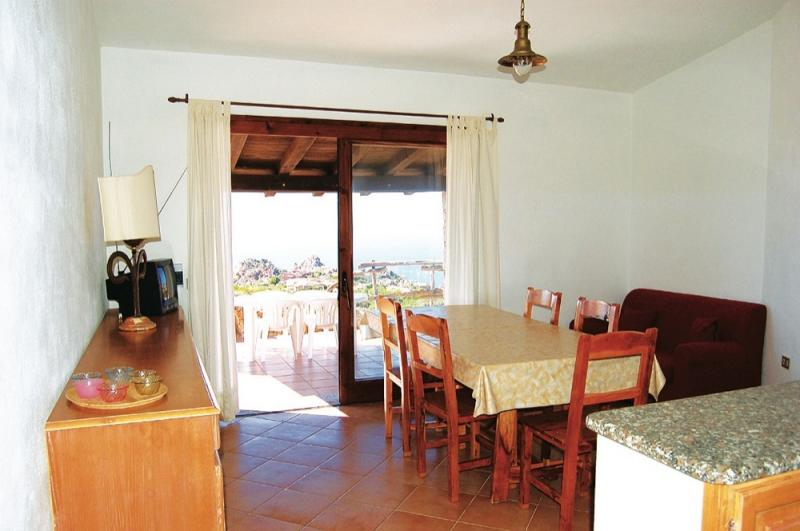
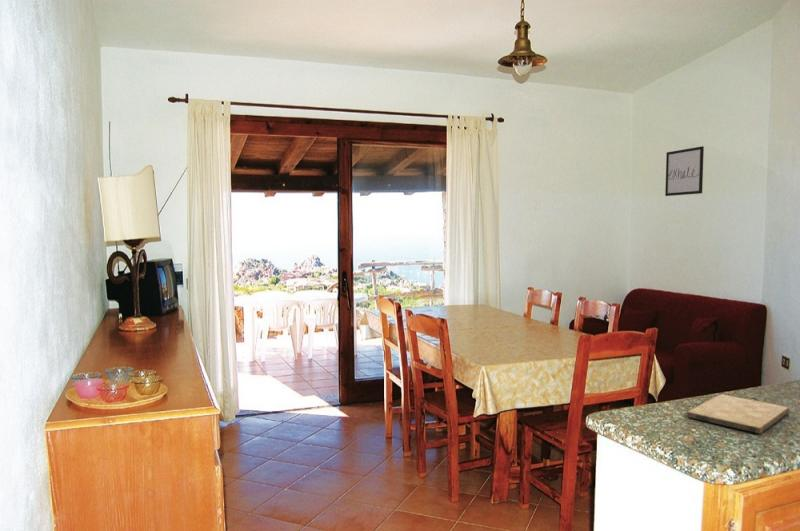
+ cutting board [686,393,791,435]
+ wall art [664,145,705,197]
